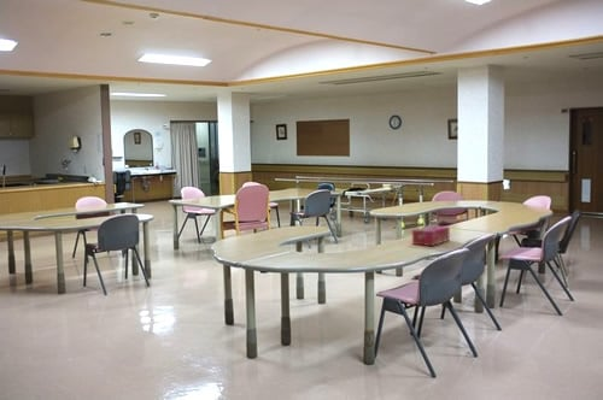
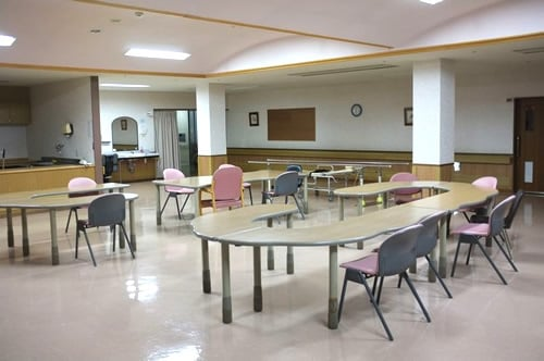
- tissue box [411,224,451,247]
